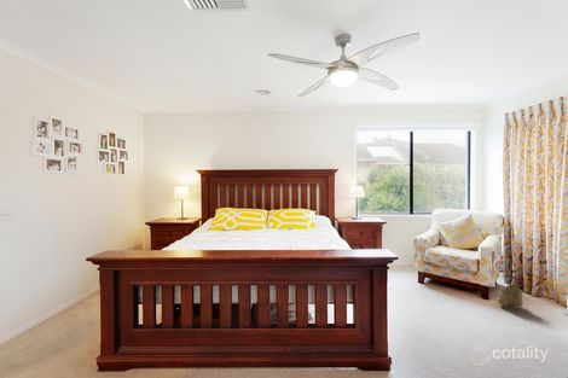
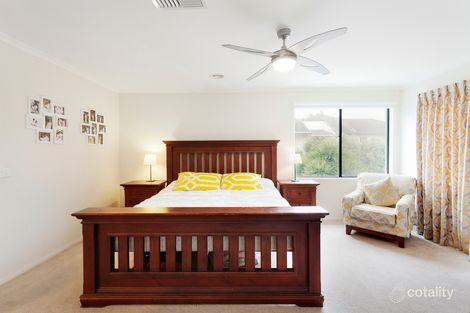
- wall caddy [495,283,524,310]
